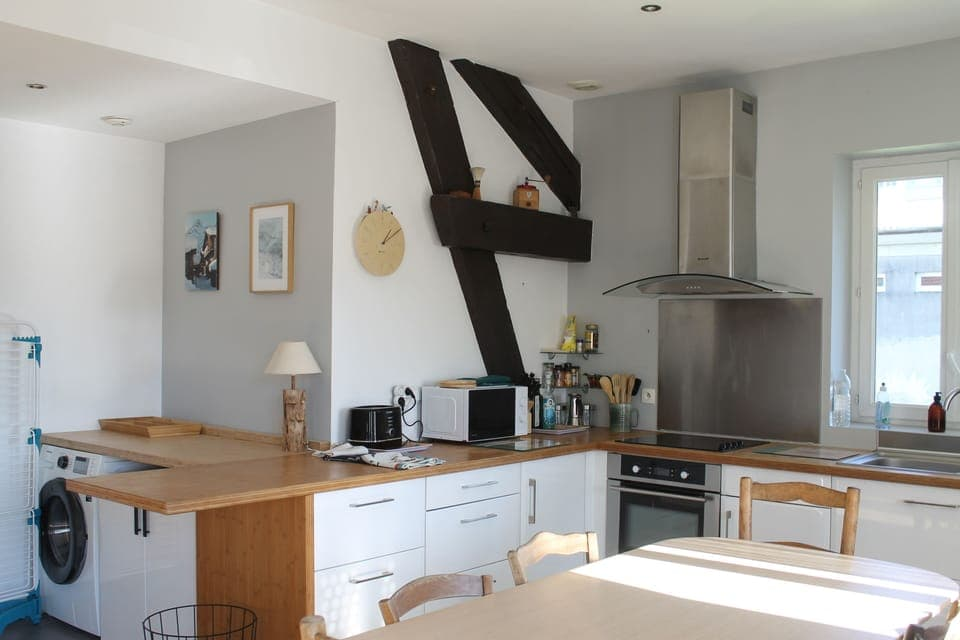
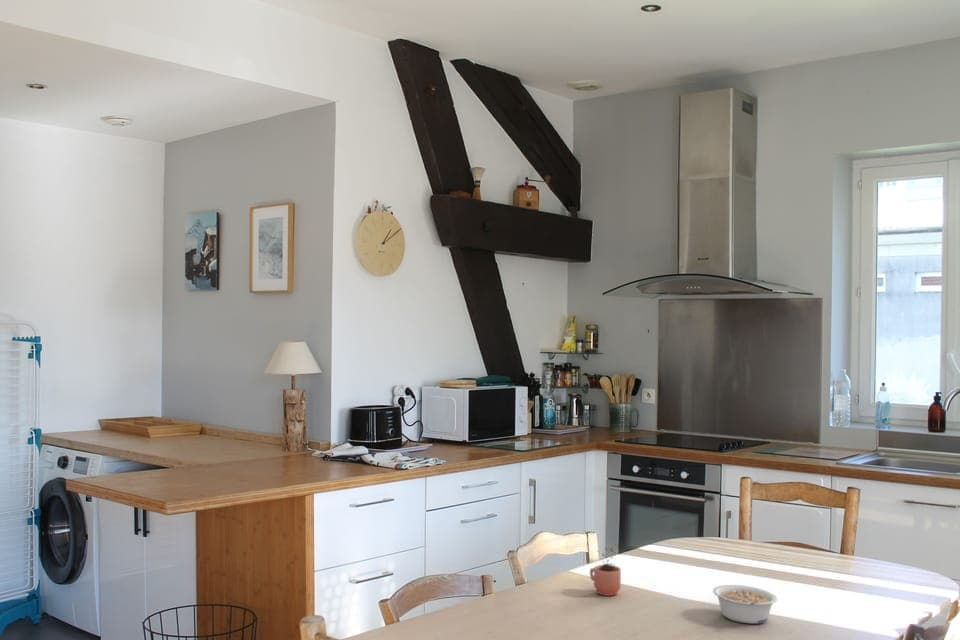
+ cocoa [589,542,622,597]
+ legume [712,584,778,625]
